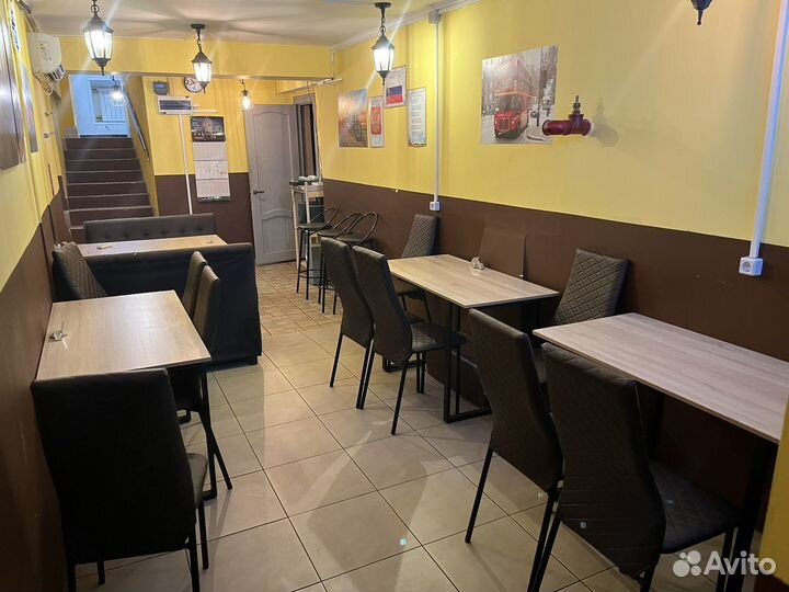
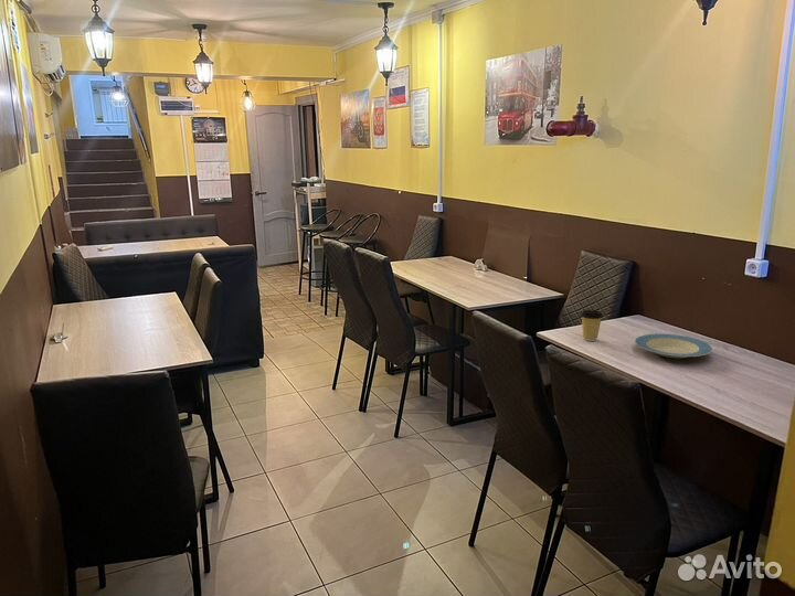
+ coffee cup [579,309,604,342]
+ plate [634,332,713,360]
